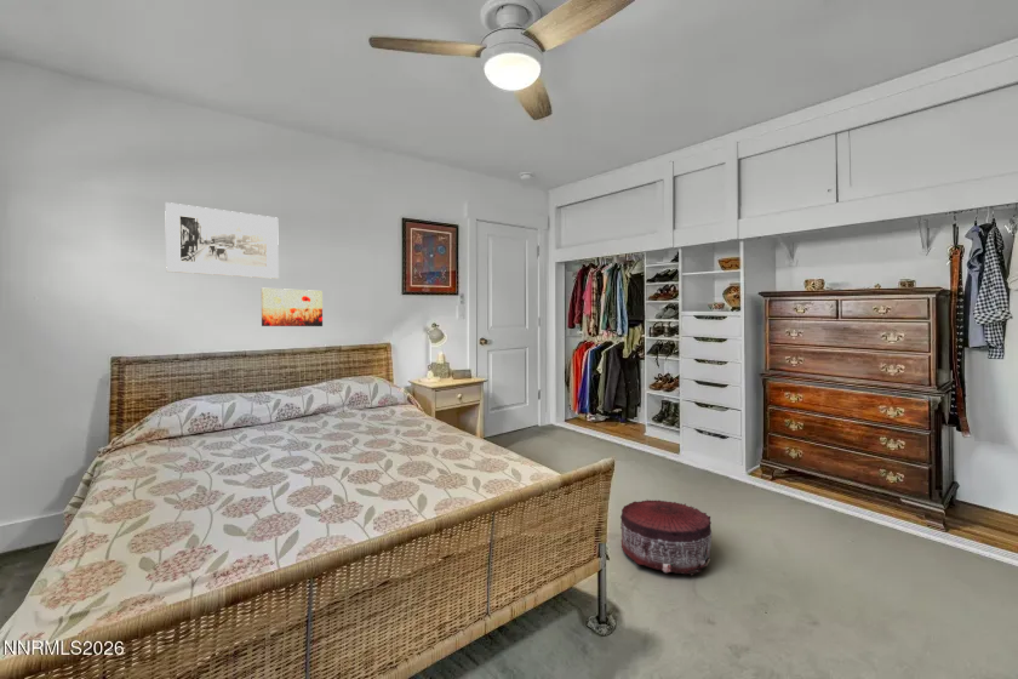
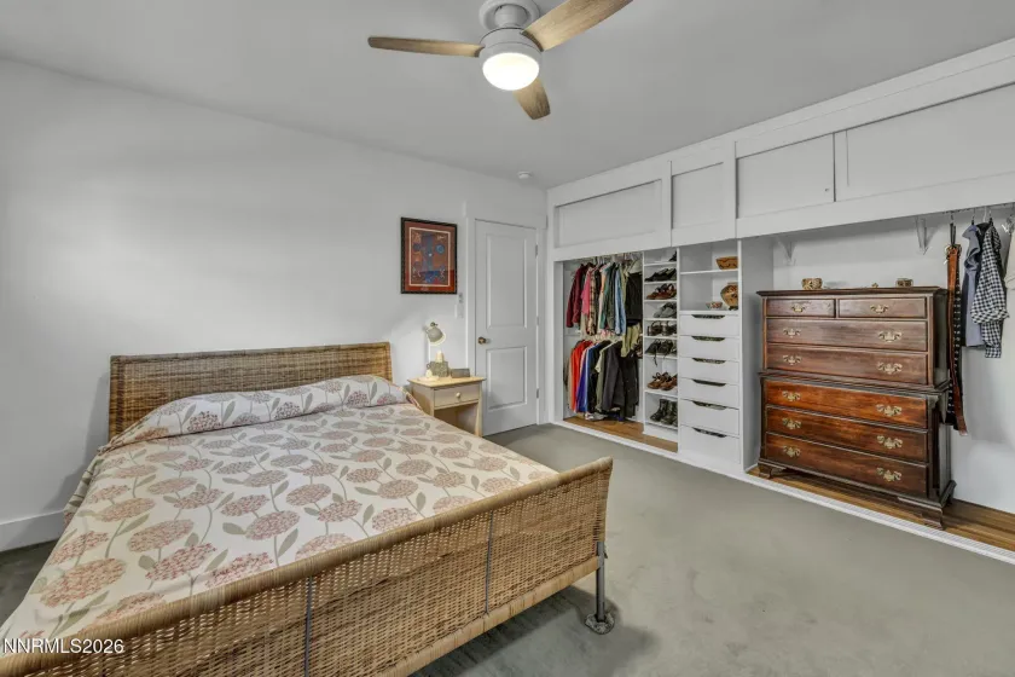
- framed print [164,201,280,280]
- wall art [259,287,324,327]
- pouf [619,500,713,576]
